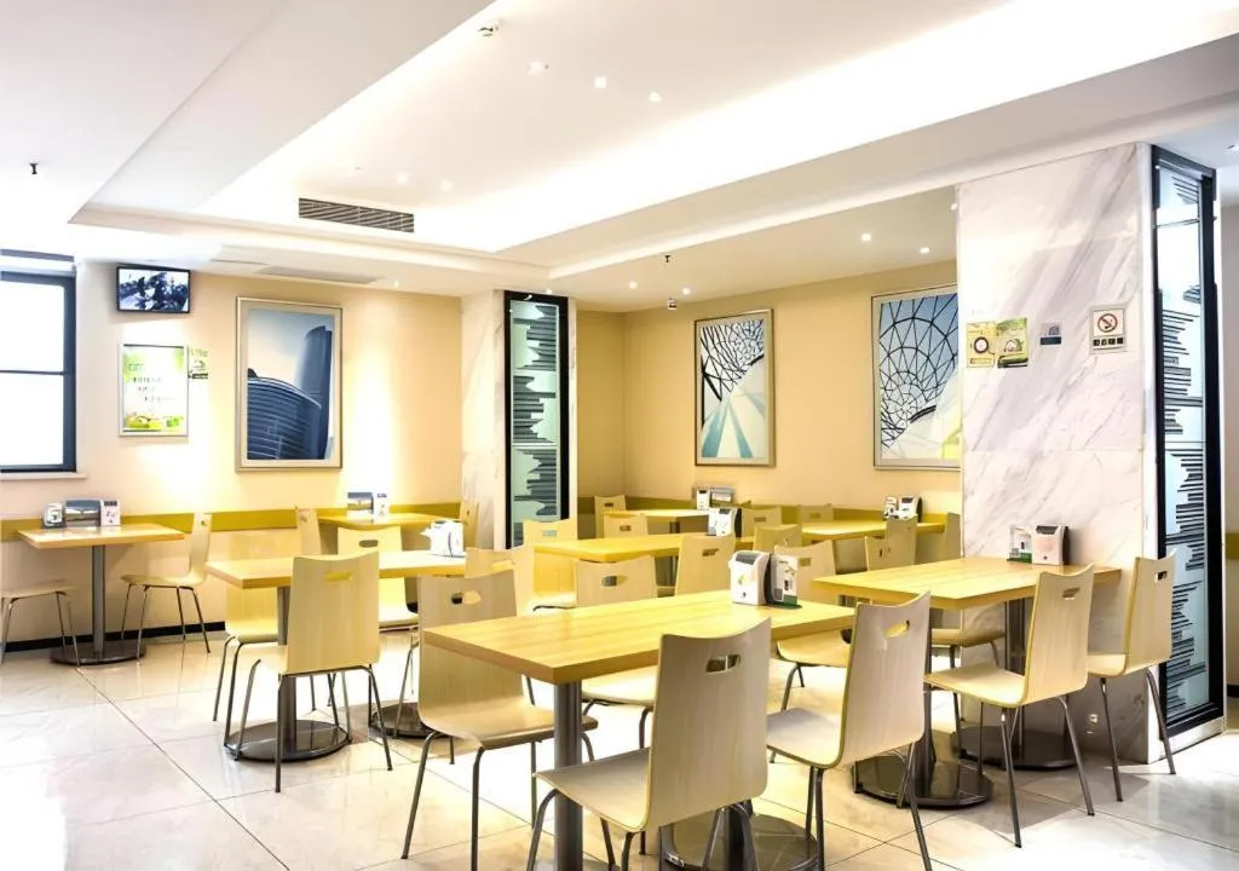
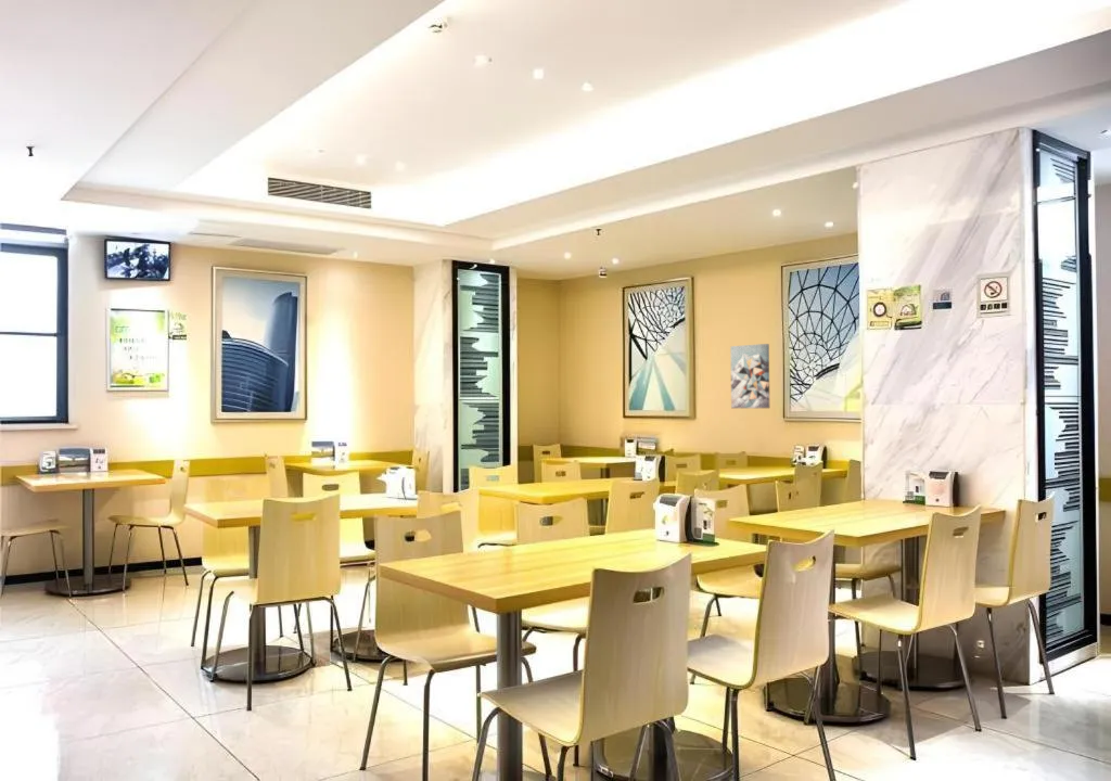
+ wall art [729,343,770,409]
